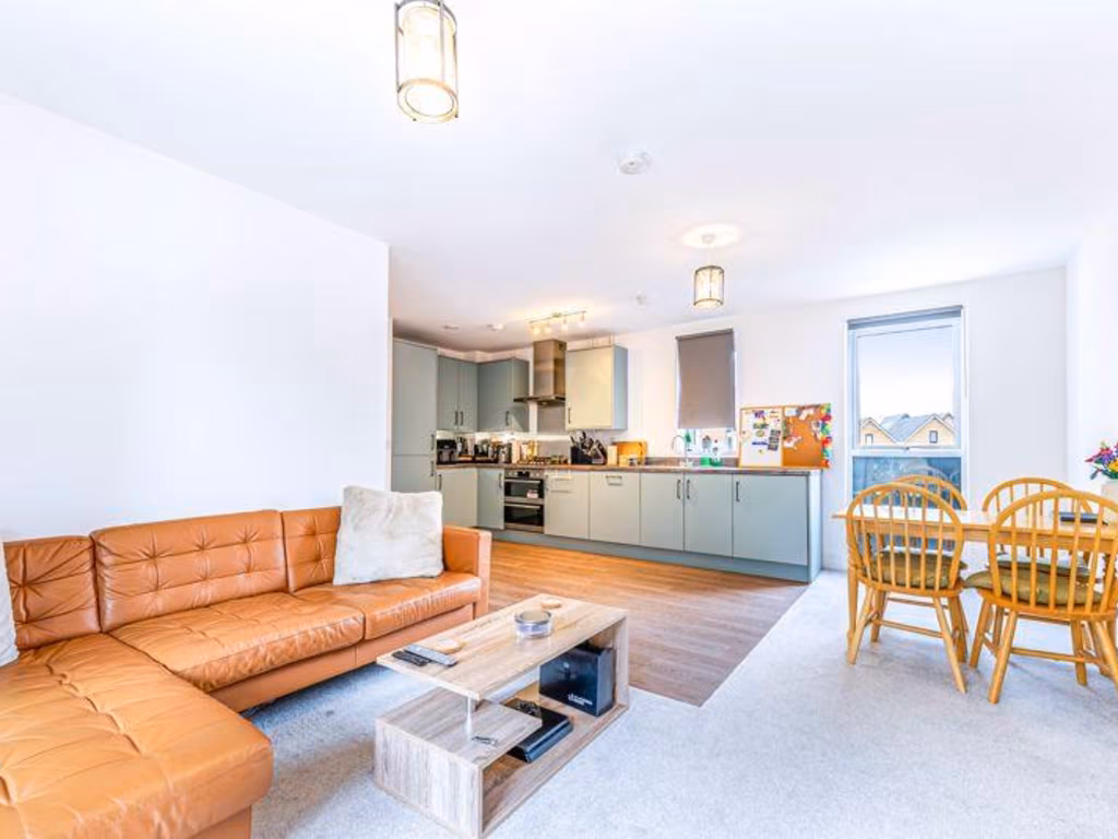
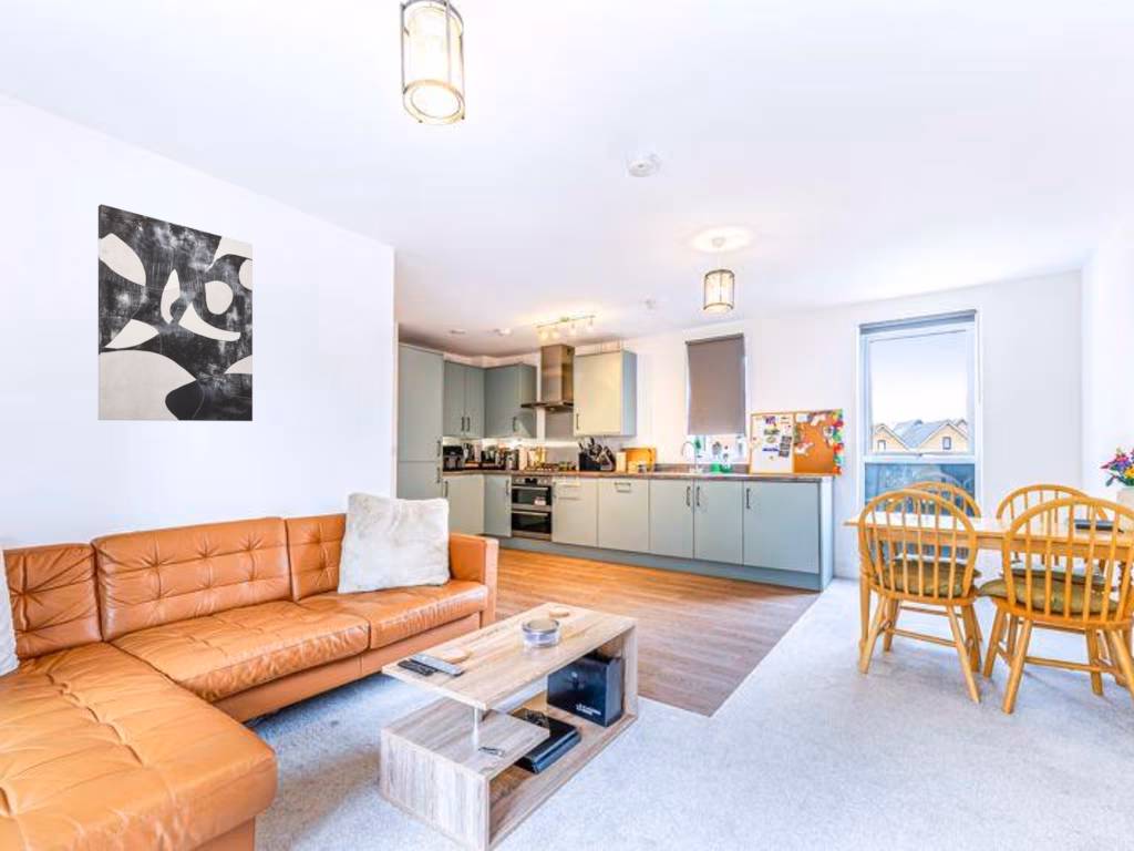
+ wall art [97,203,254,422]
